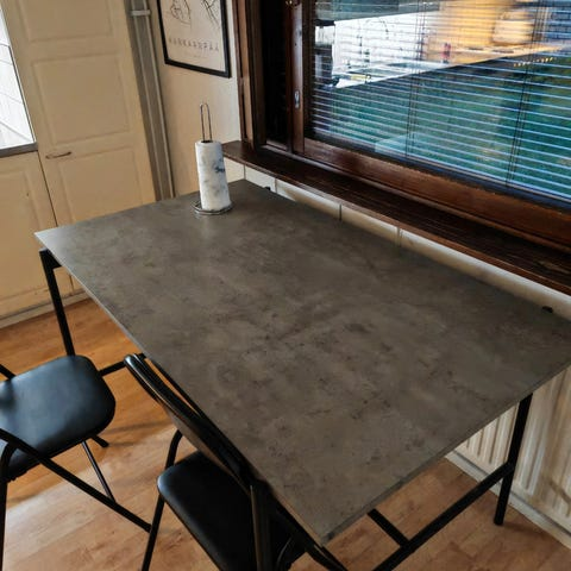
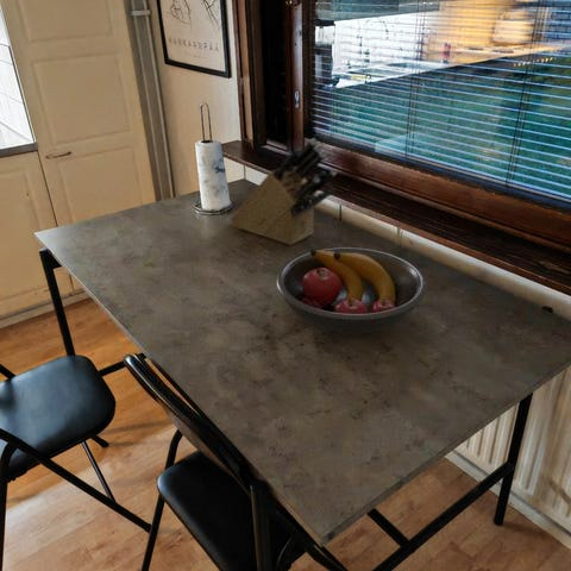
+ fruit bowl [275,246,428,335]
+ knife block [230,137,338,246]
